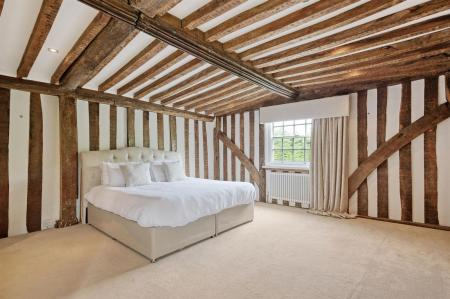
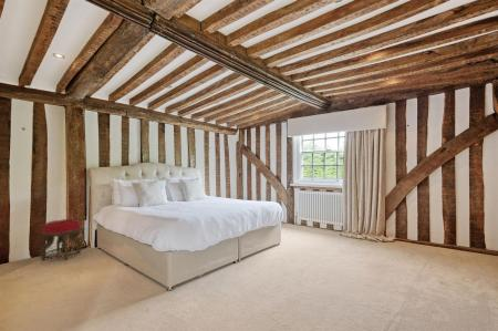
+ stool [39,218,83,262]
